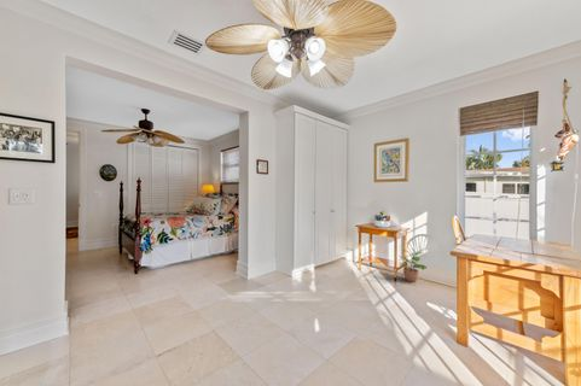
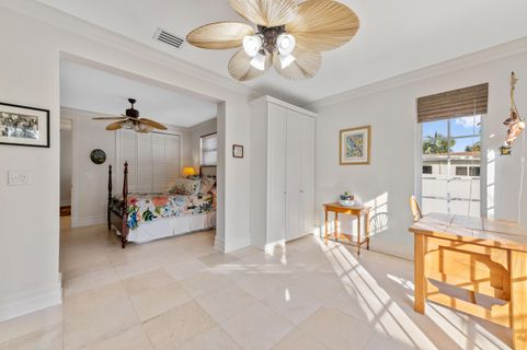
- potted plant [397,248,428,283]
